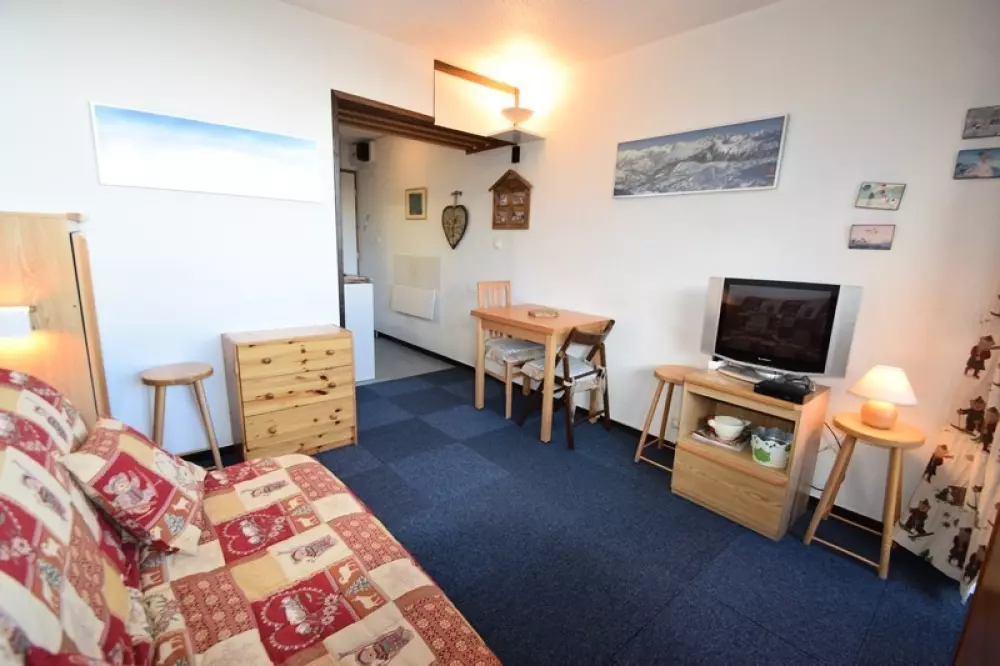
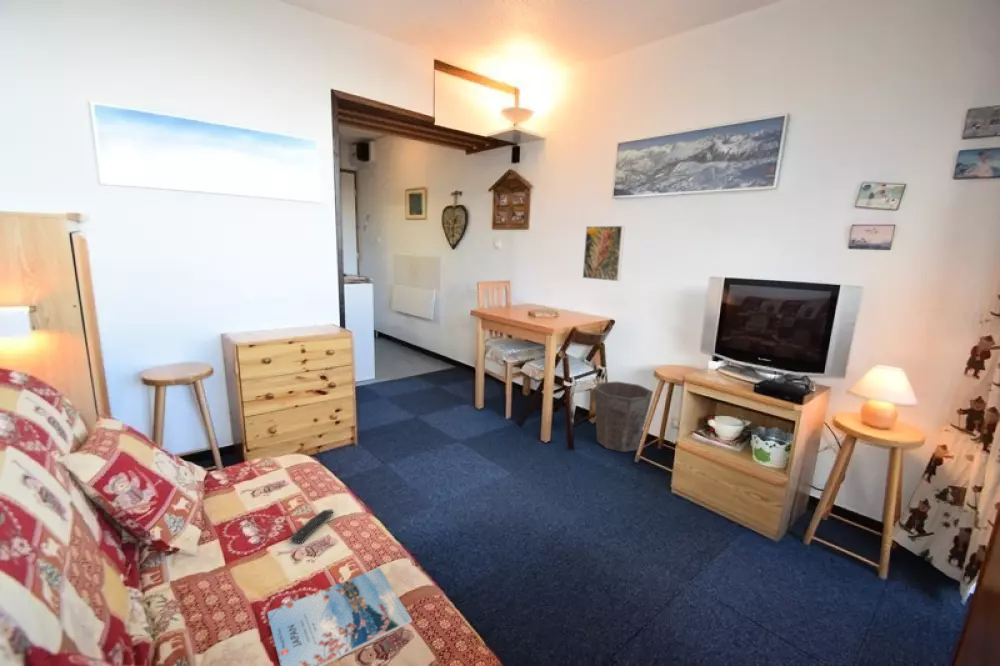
+ magazine [266,567,413,666]
+ remote control [289,508,335,544]
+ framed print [582,225,626,282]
+ waste bin [593,381,654,453]
